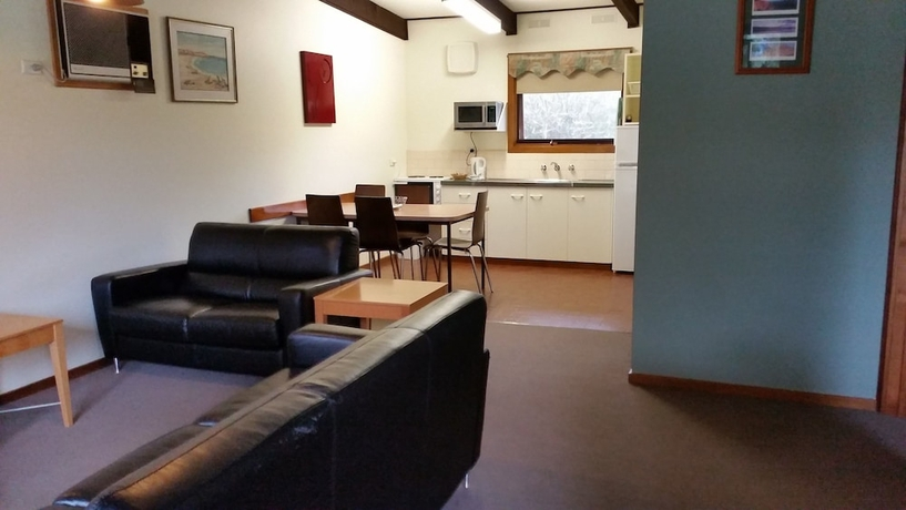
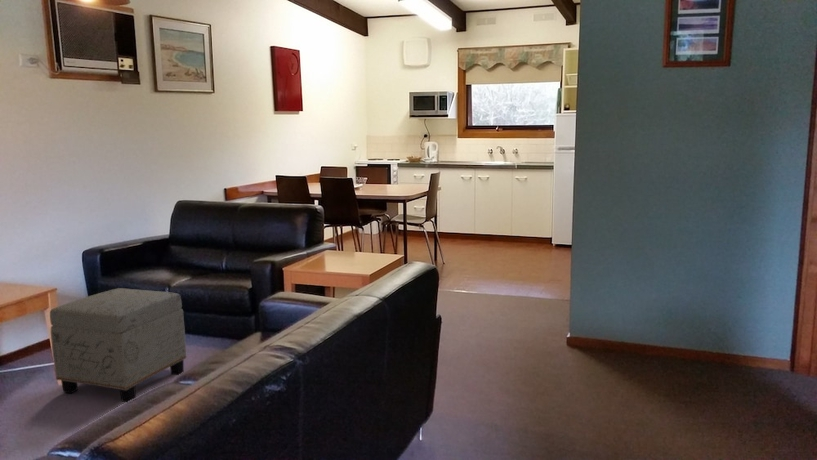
+ ottoman [49,287,187,403]
